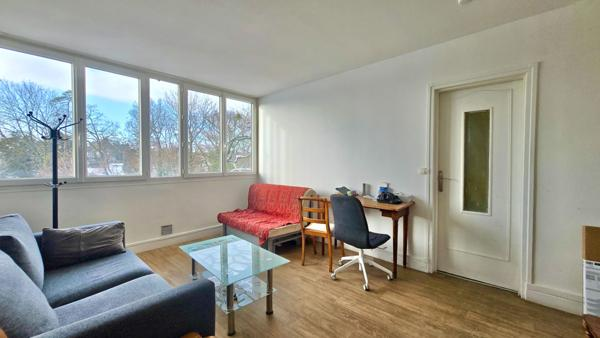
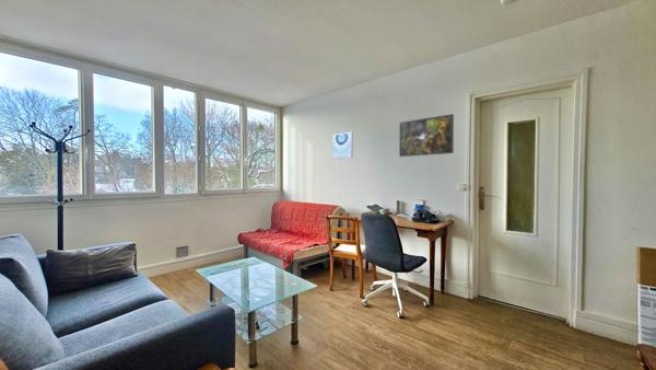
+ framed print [398,113,455,158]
+ wall art [331,131,353,160]
